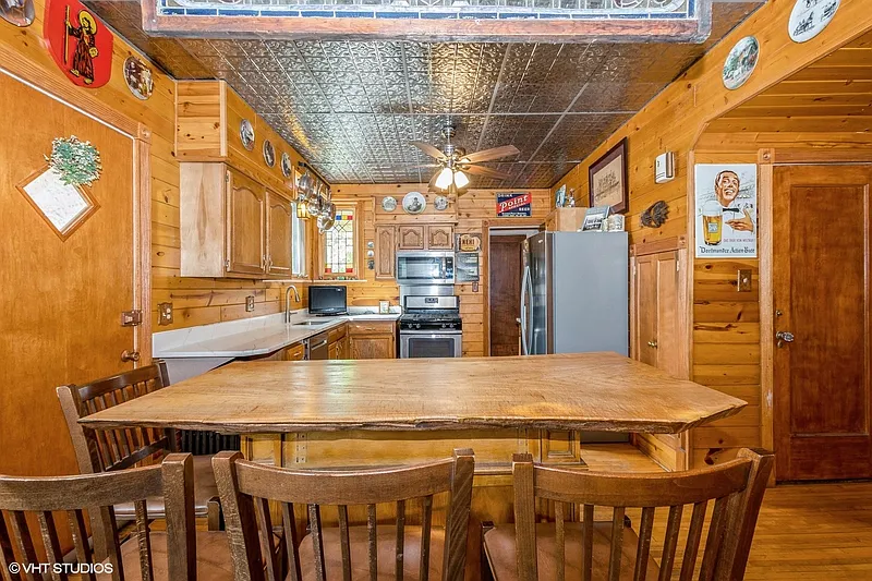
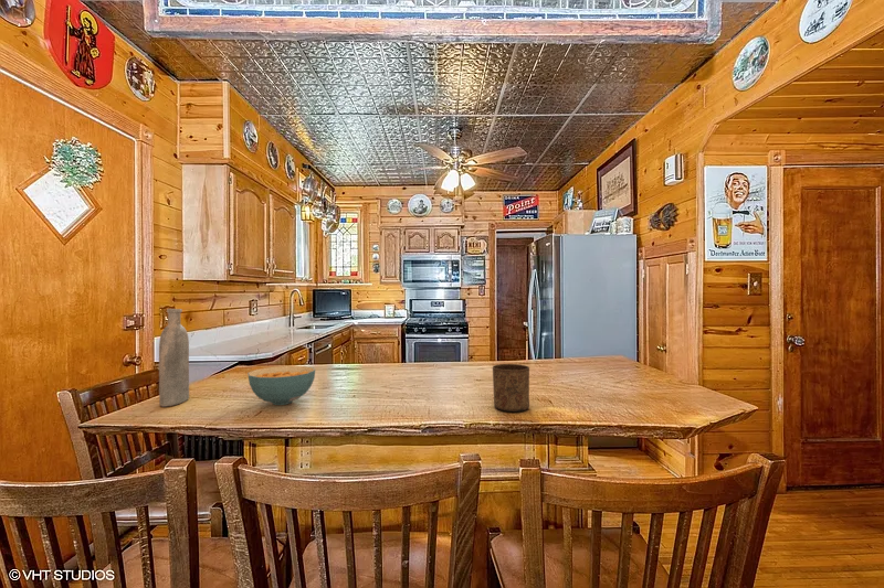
+ cup [492,363,530,413]
+ bottle [158,308,190,408]
+ cereal bowl [246,365,316,406]
